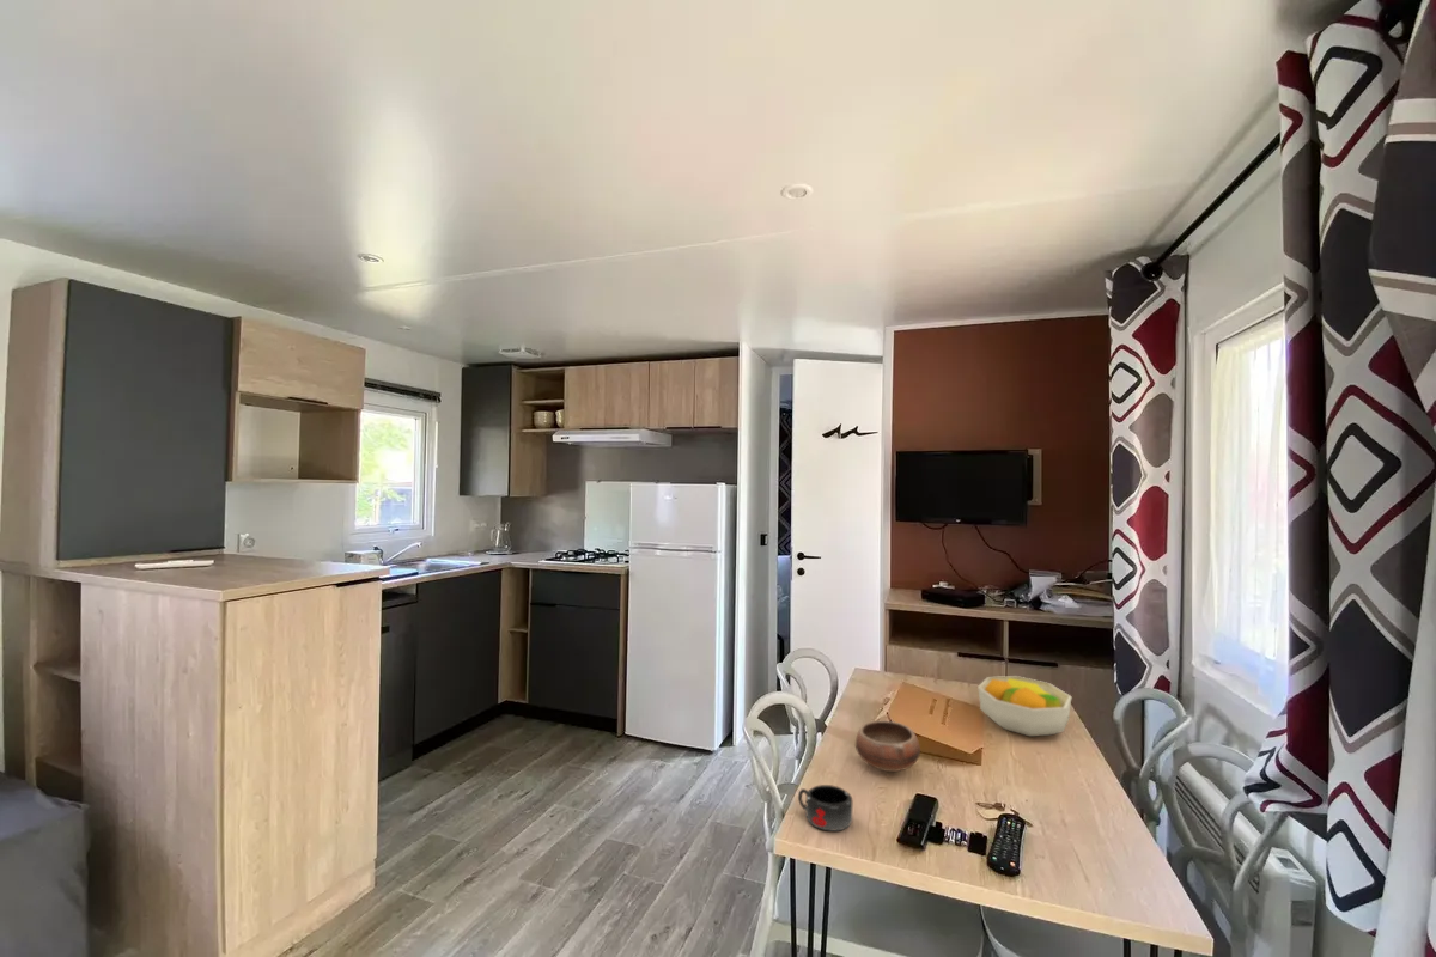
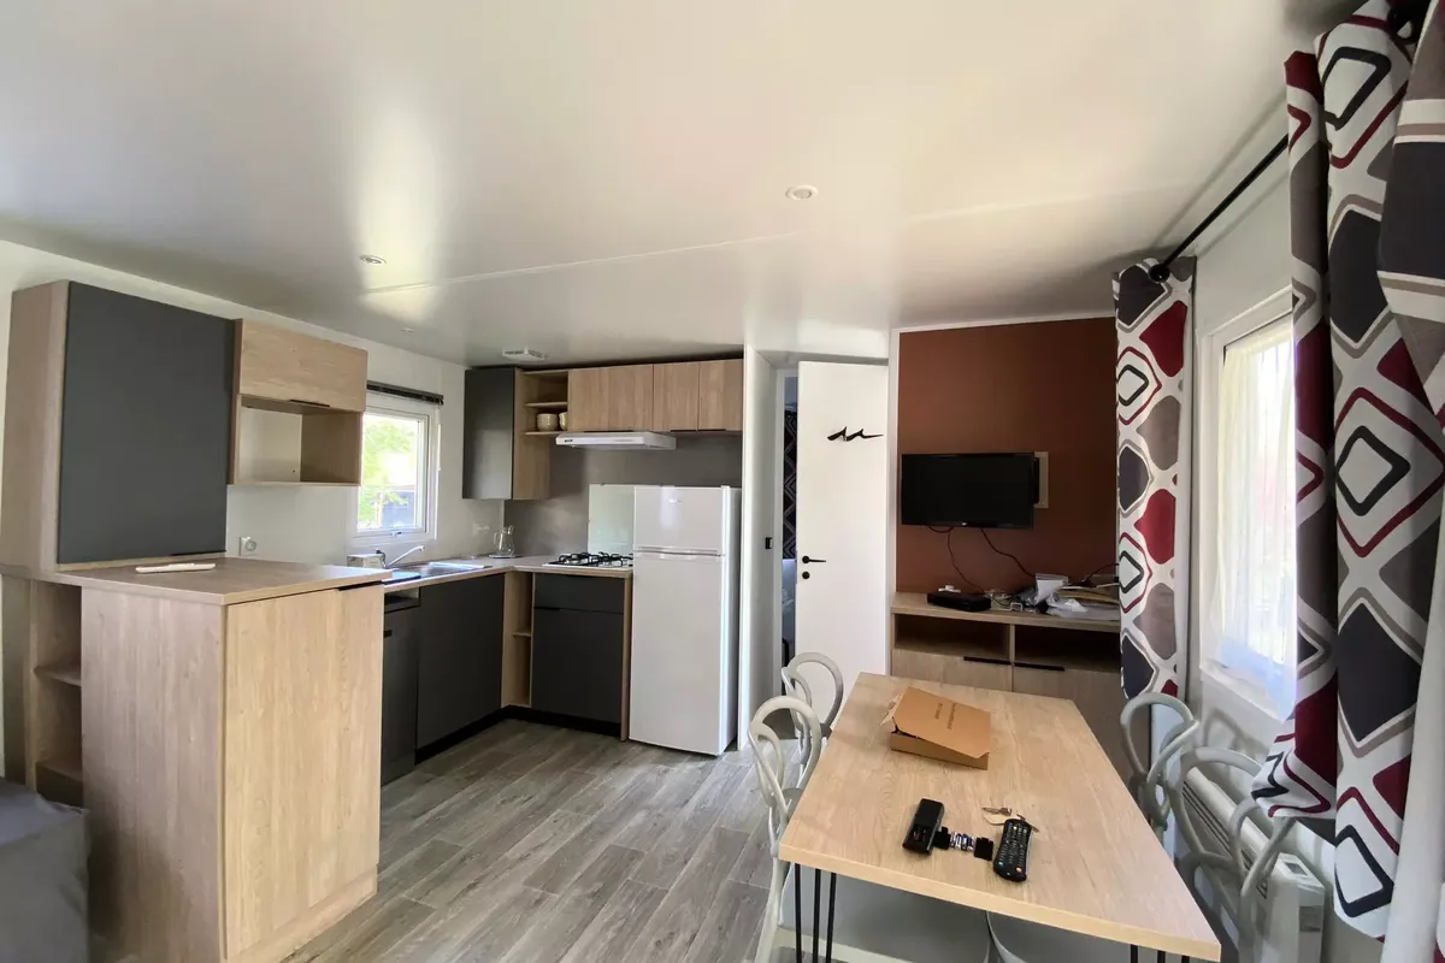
- mug [797,784,853,833]
- bowl [854,719,921,773]
- fruit bowl [976,675,1073,738]
